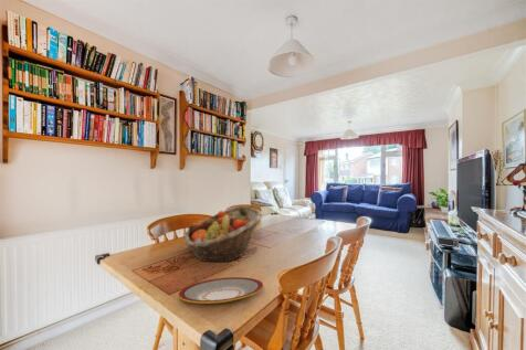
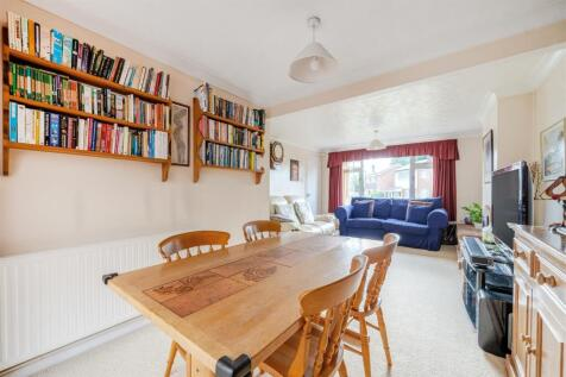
- fruit basket [183,205,264,263]
- plate [178,276,264,305]
